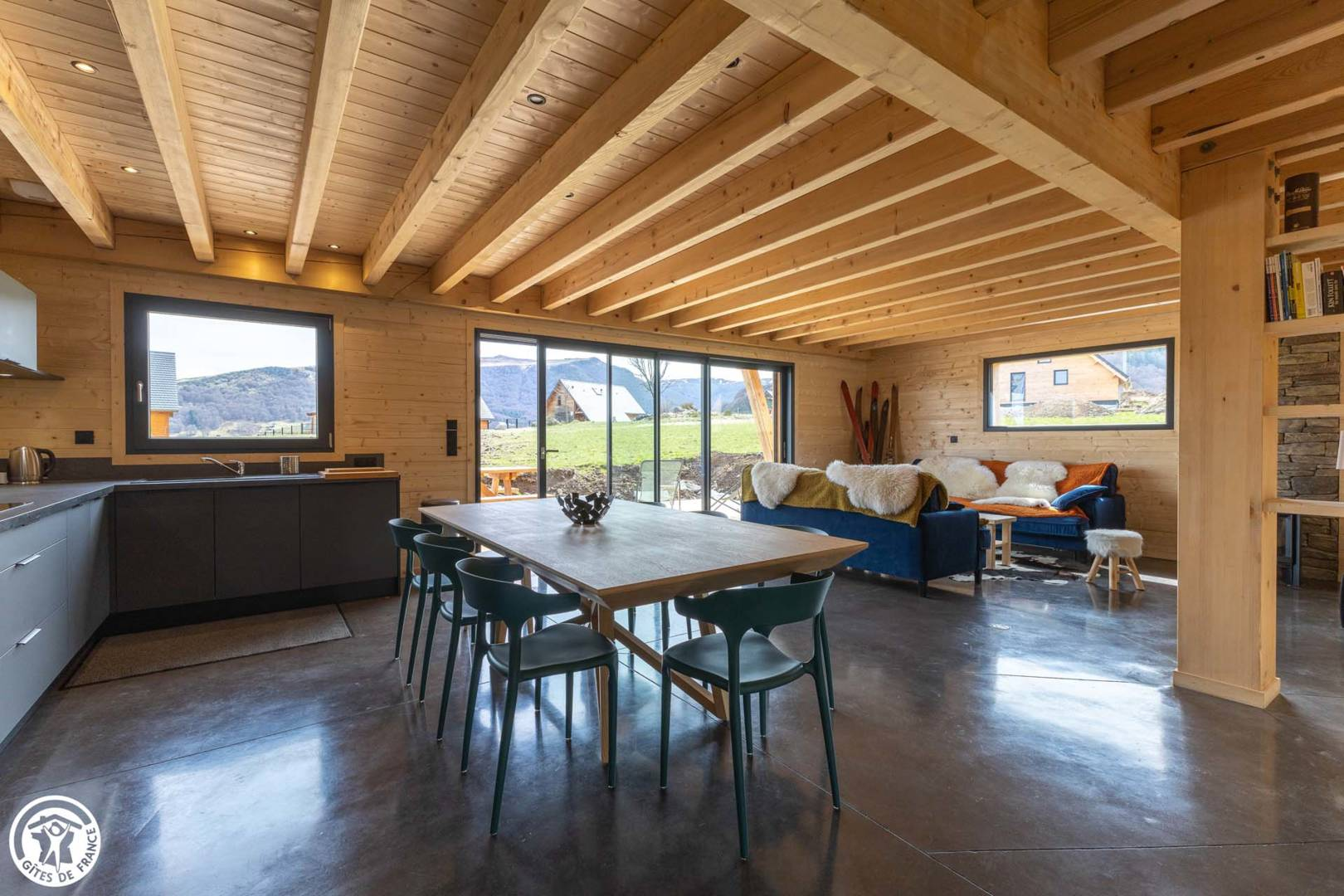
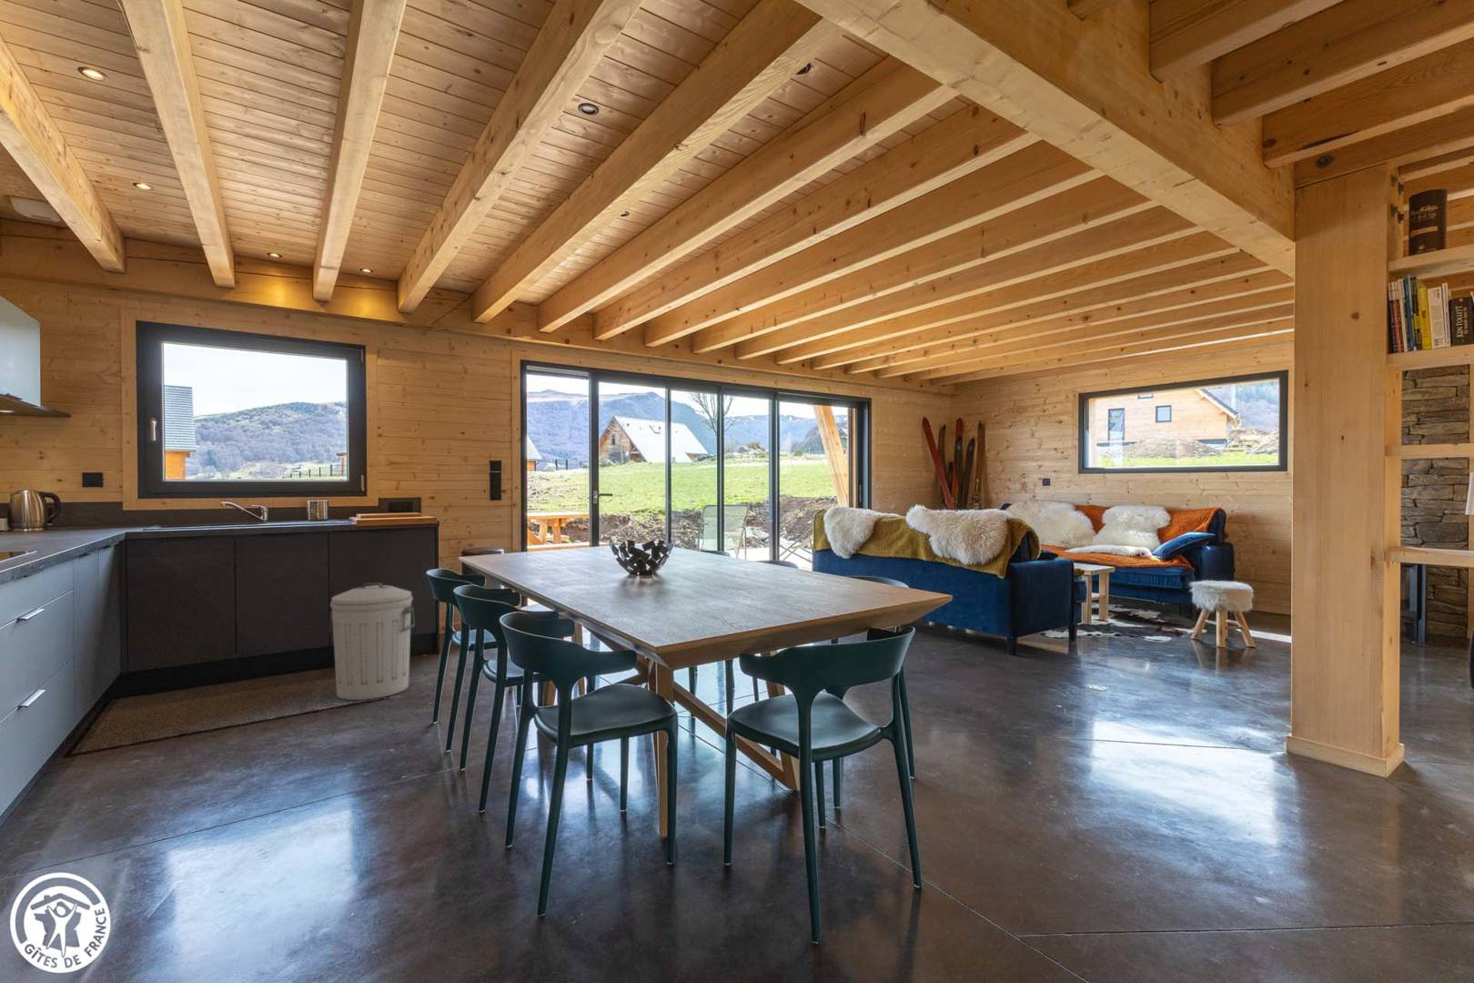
+ trash can [328,581,416,701]
